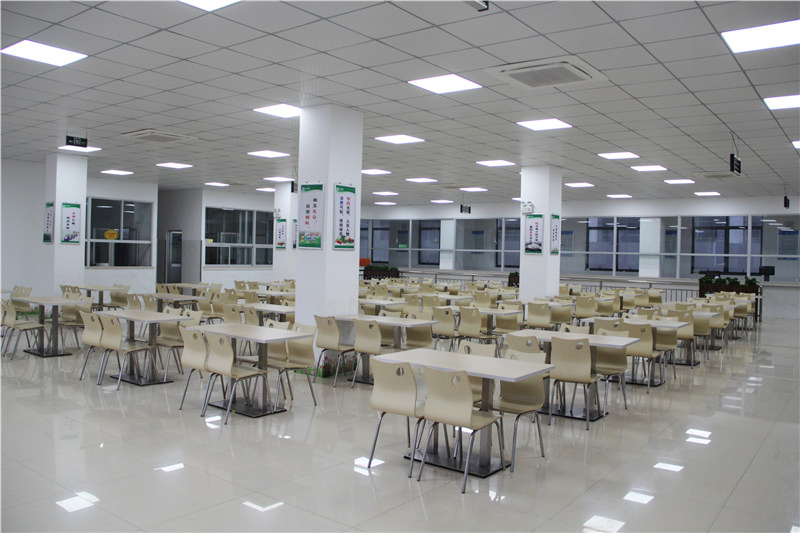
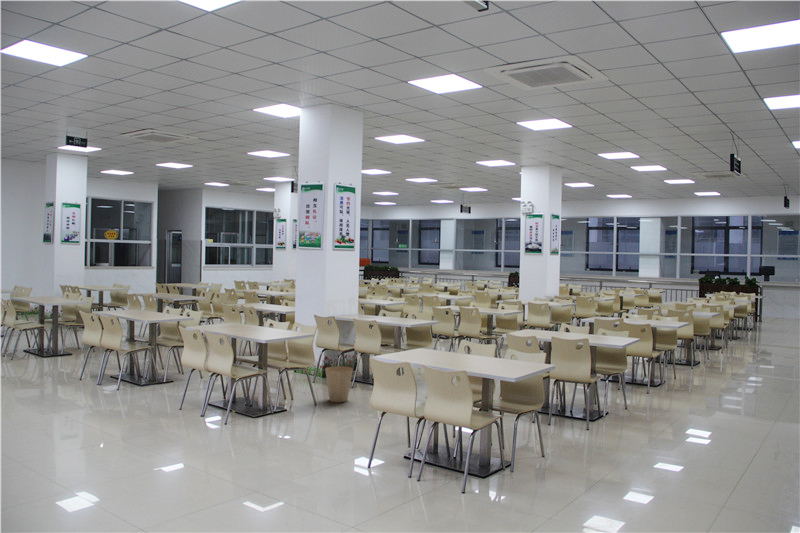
+ trash can [324,365,354,403]
